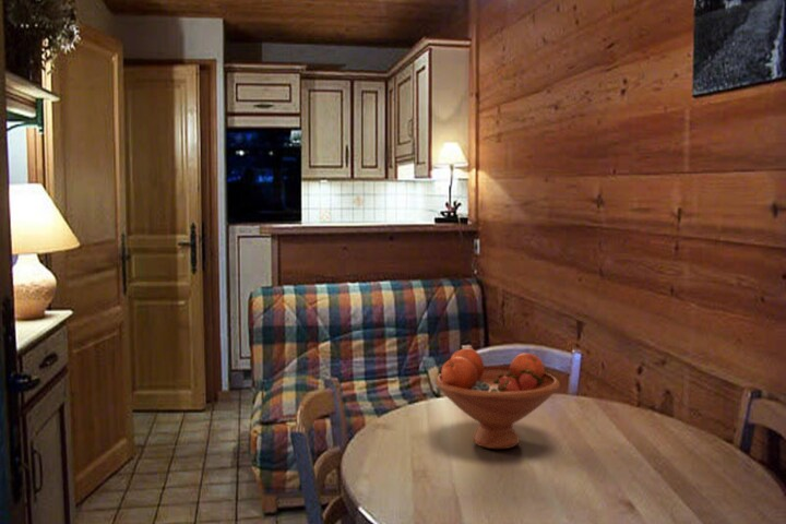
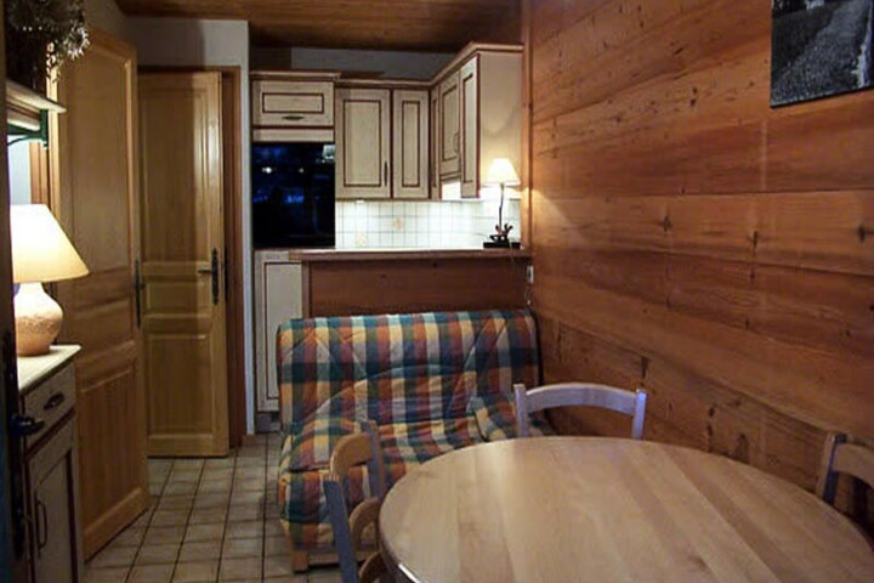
- fruit bowl [433,347,561,450]
